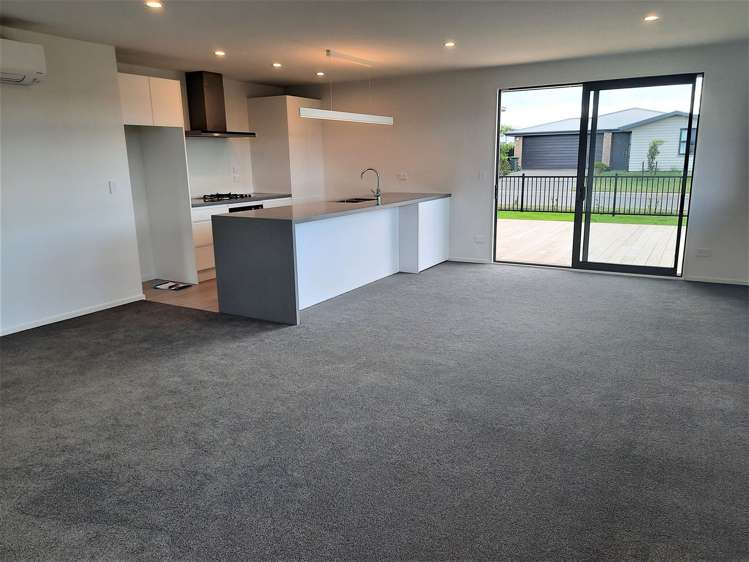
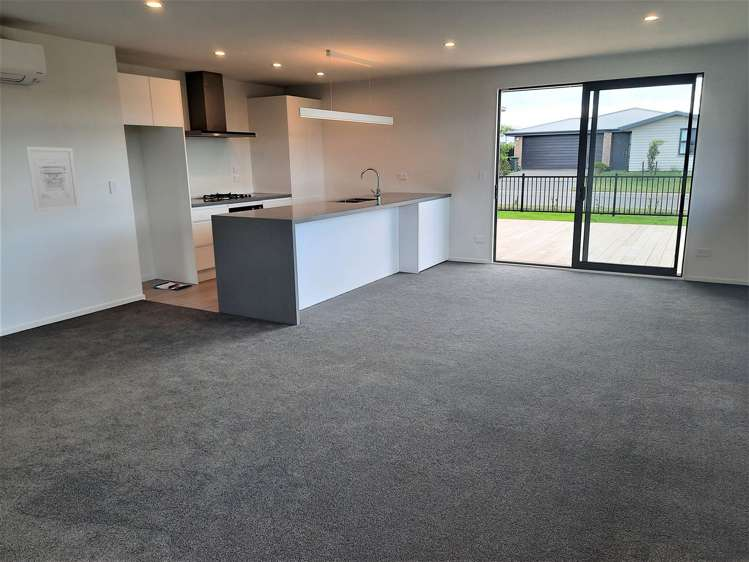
+ wall art [25,146,81,213]
